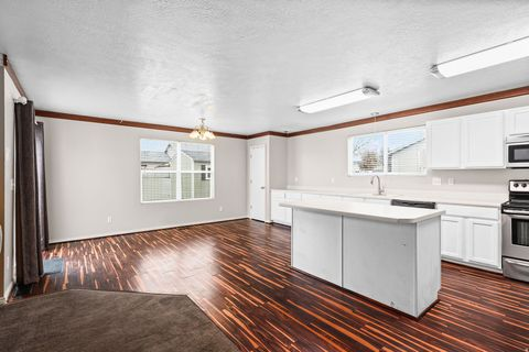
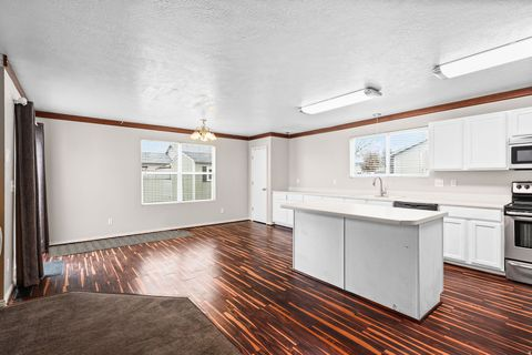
+ rug [47,230,195,258]
